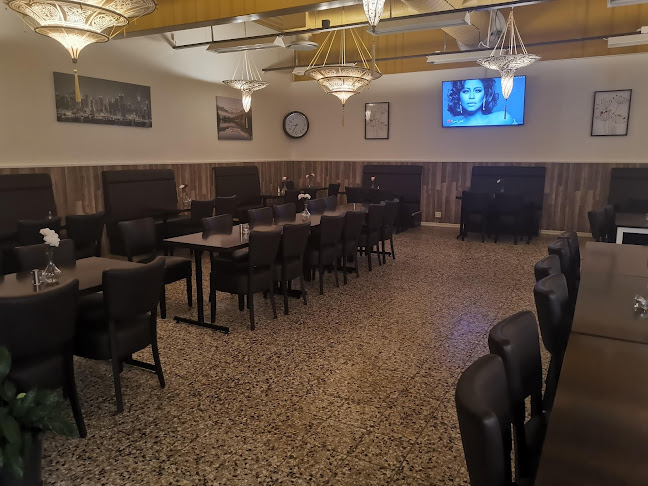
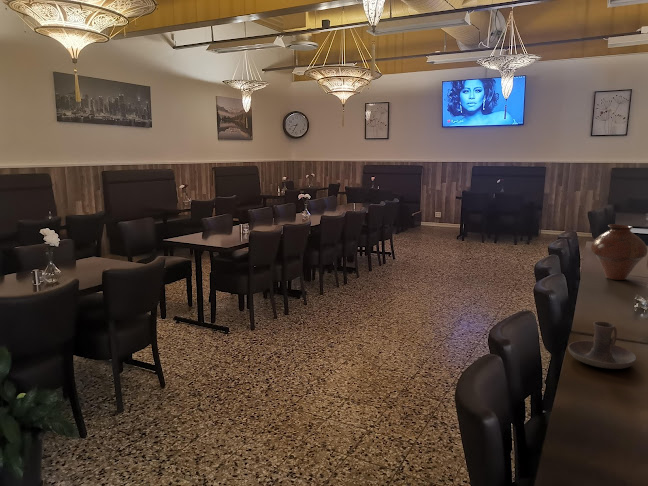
+ vase [590,223,648,281]
+ candle holder [567,320,637,370]
